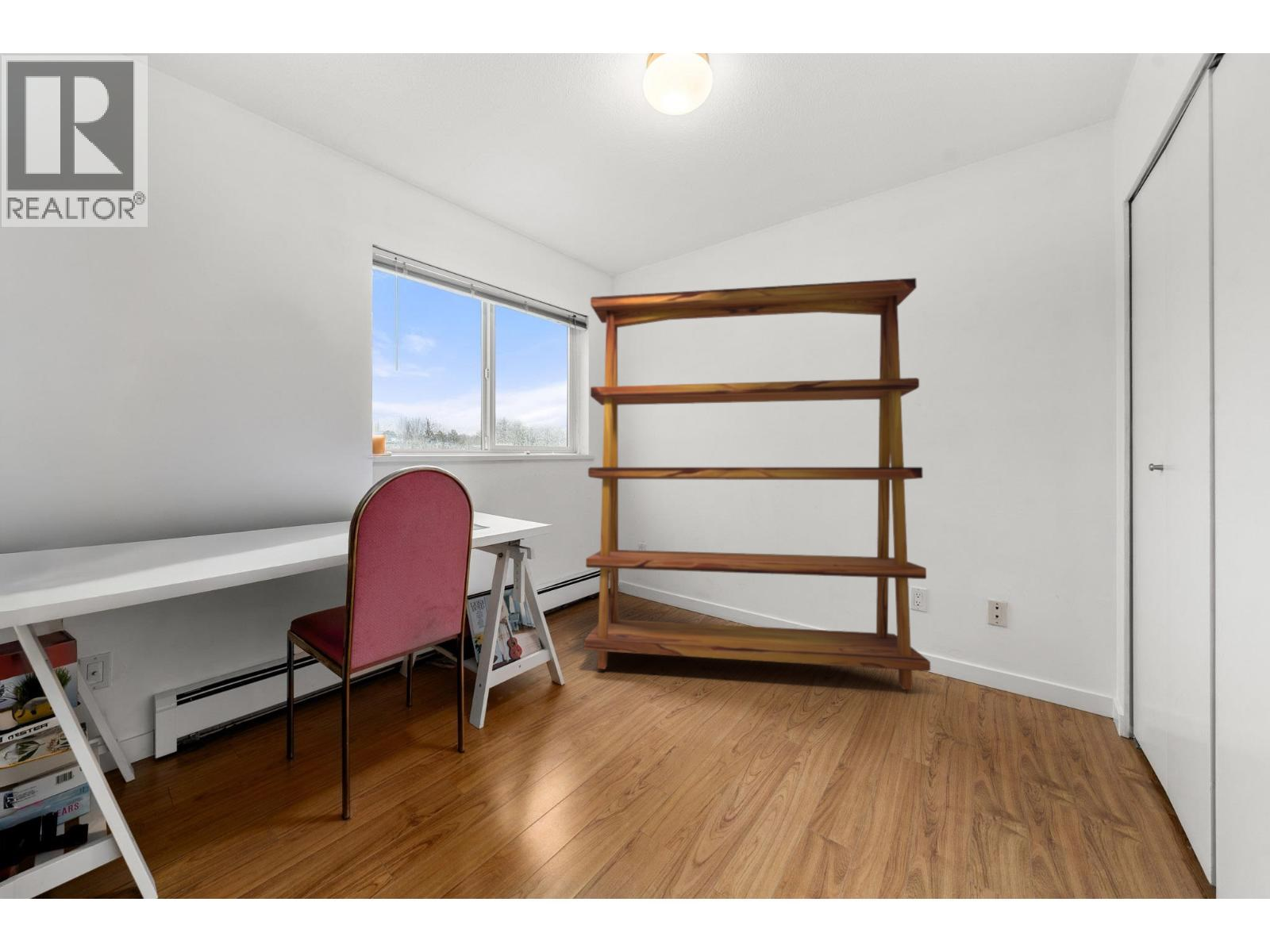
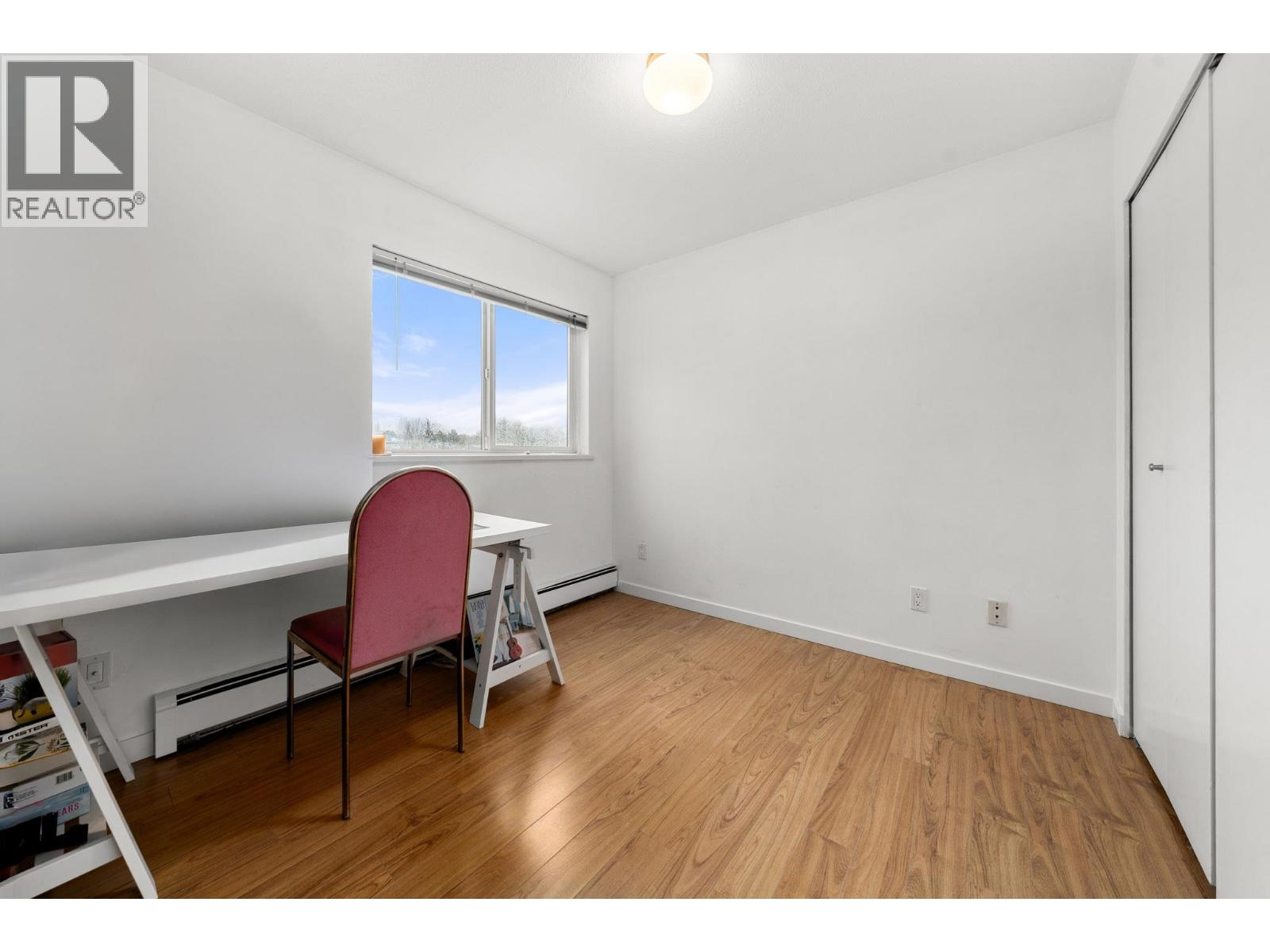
- bookshelf [583,277,931,691]
